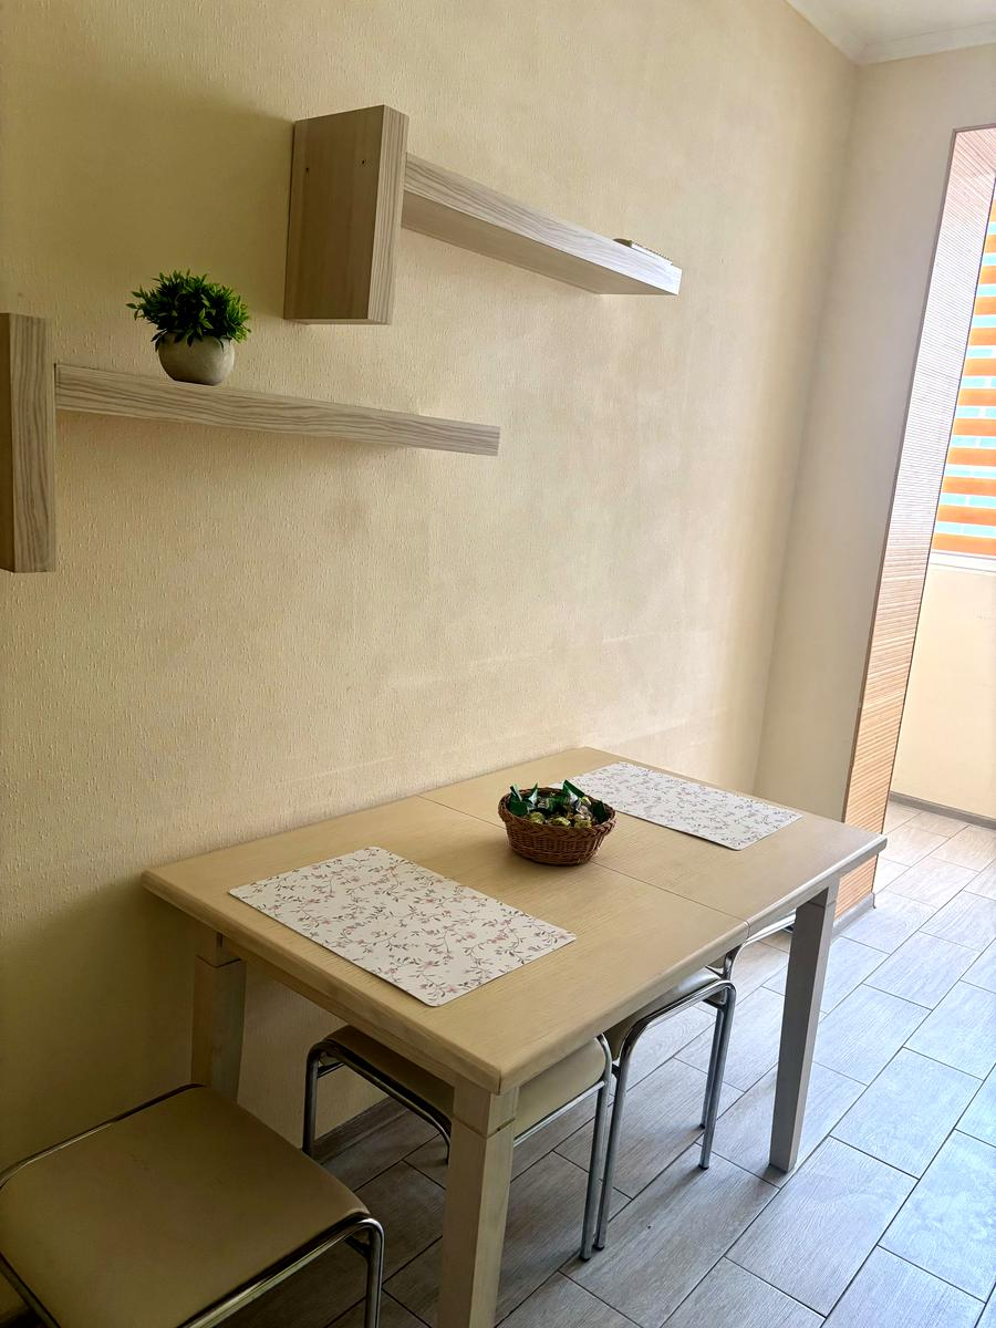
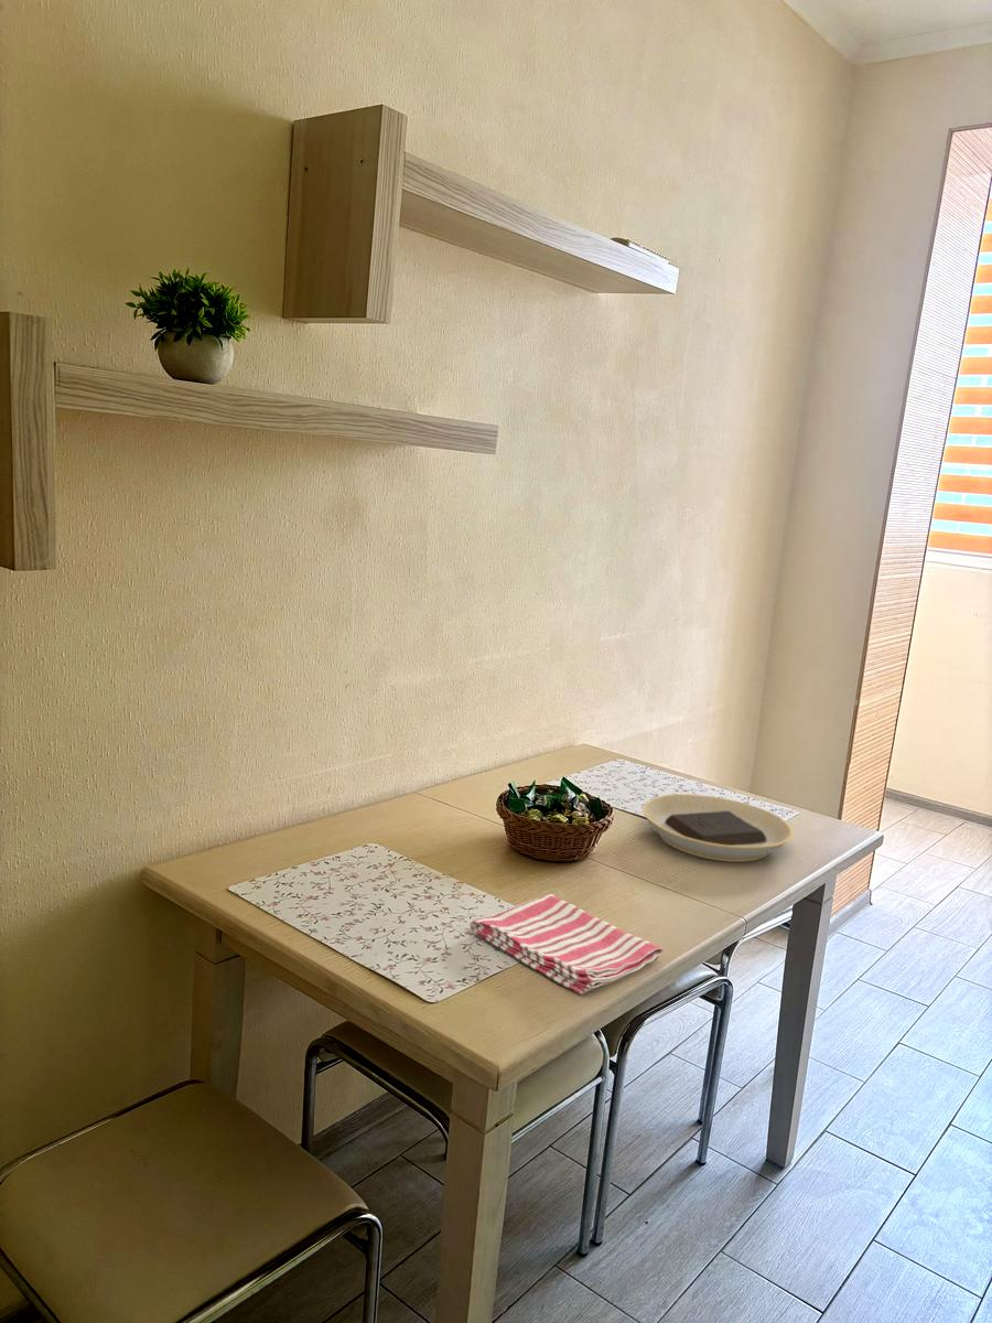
+ plate [641,793,794,863]
+ dish towel [468,893,664,996]
